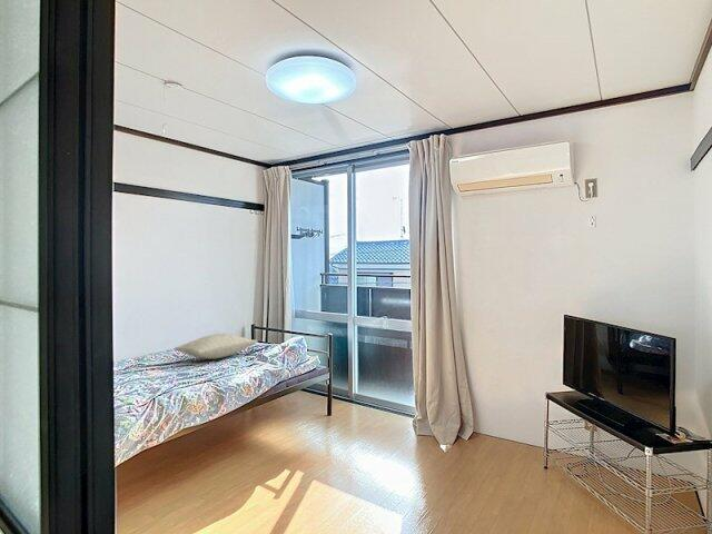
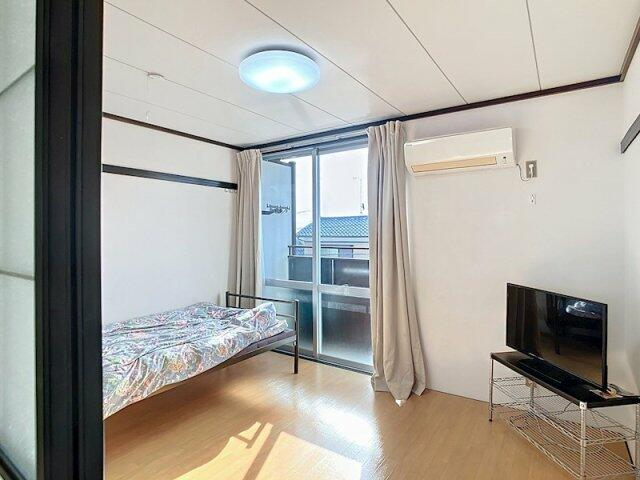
- pillow [174,333,258,360]
